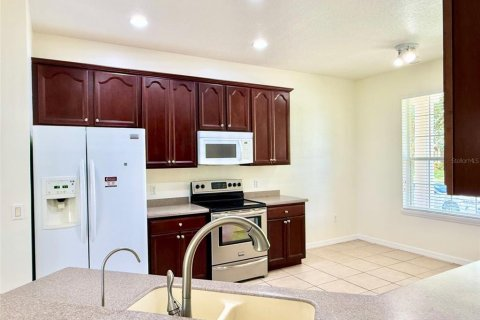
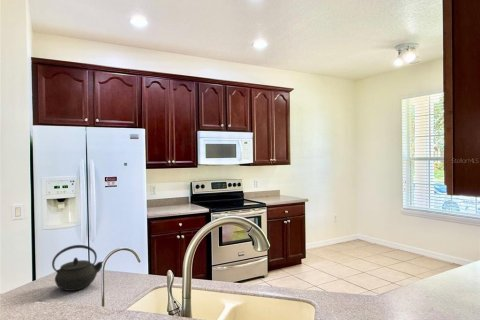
+ kettle [51,244,104,292]
